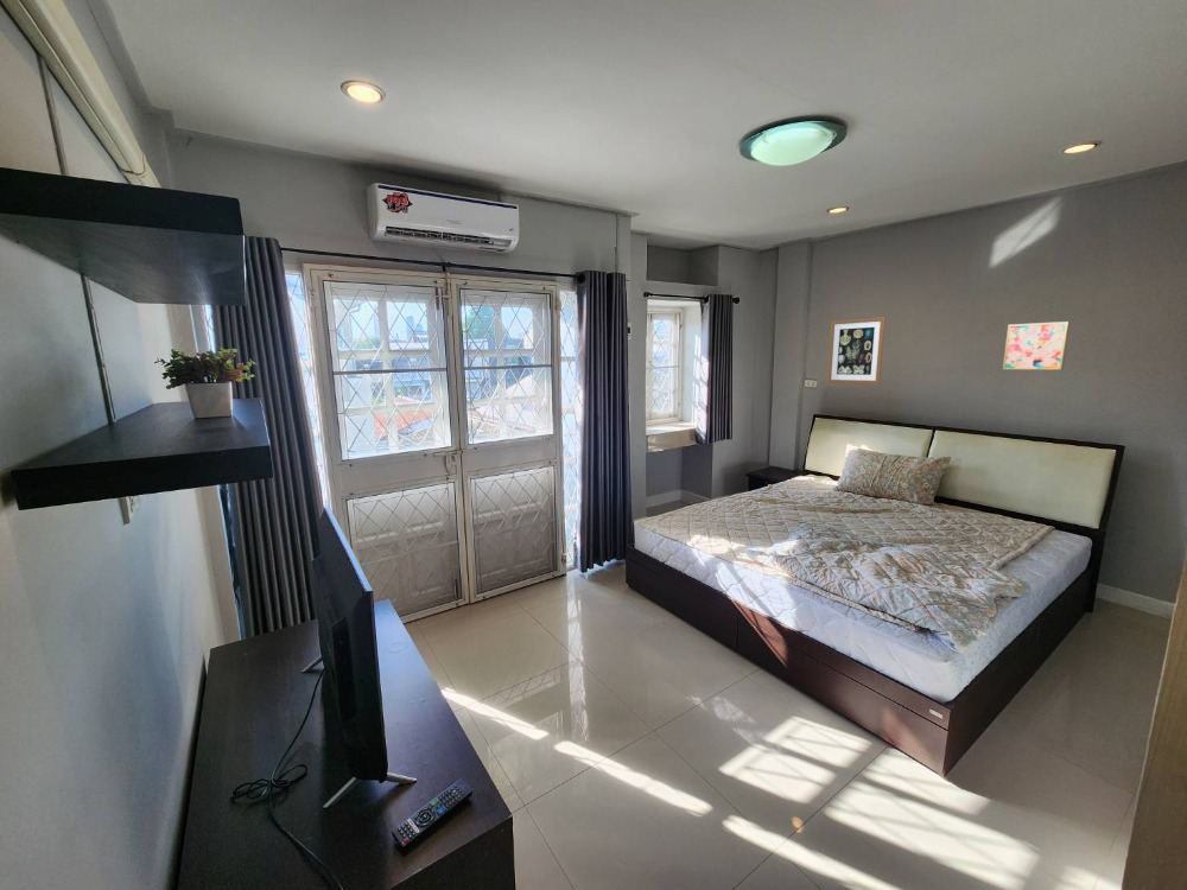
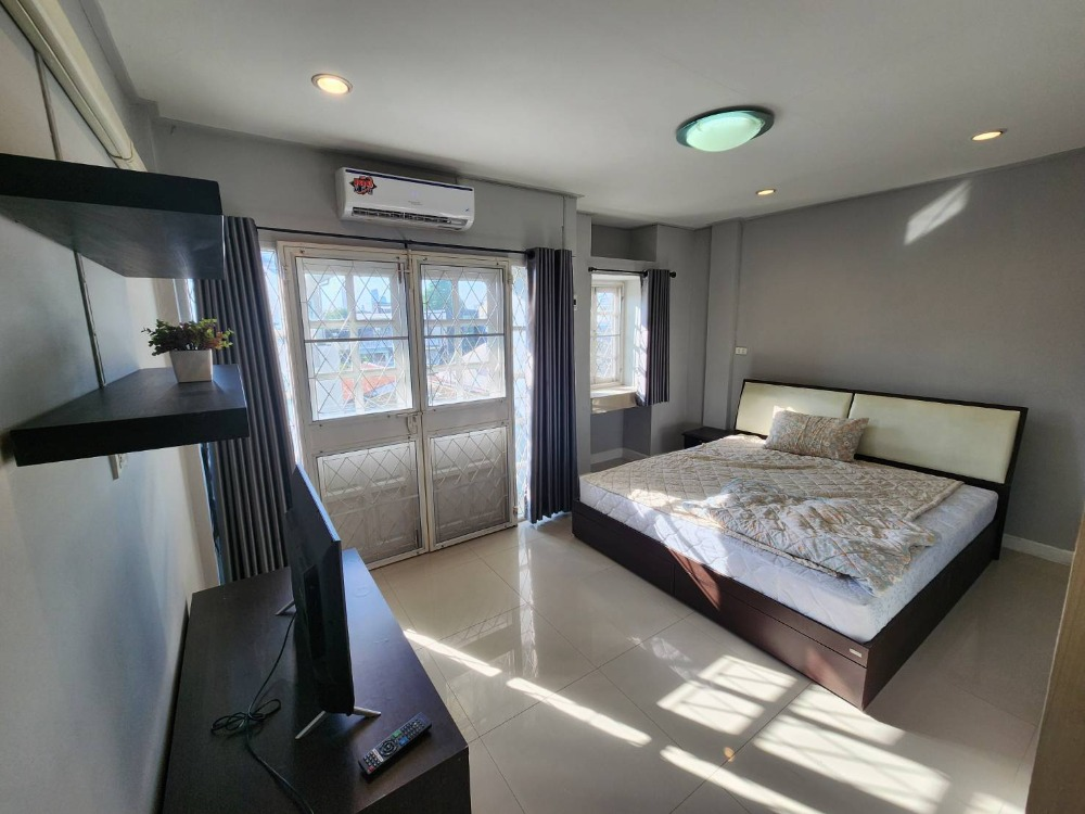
- wall art [1002,320,1071,371]
- wall art [826,316,887,386]
